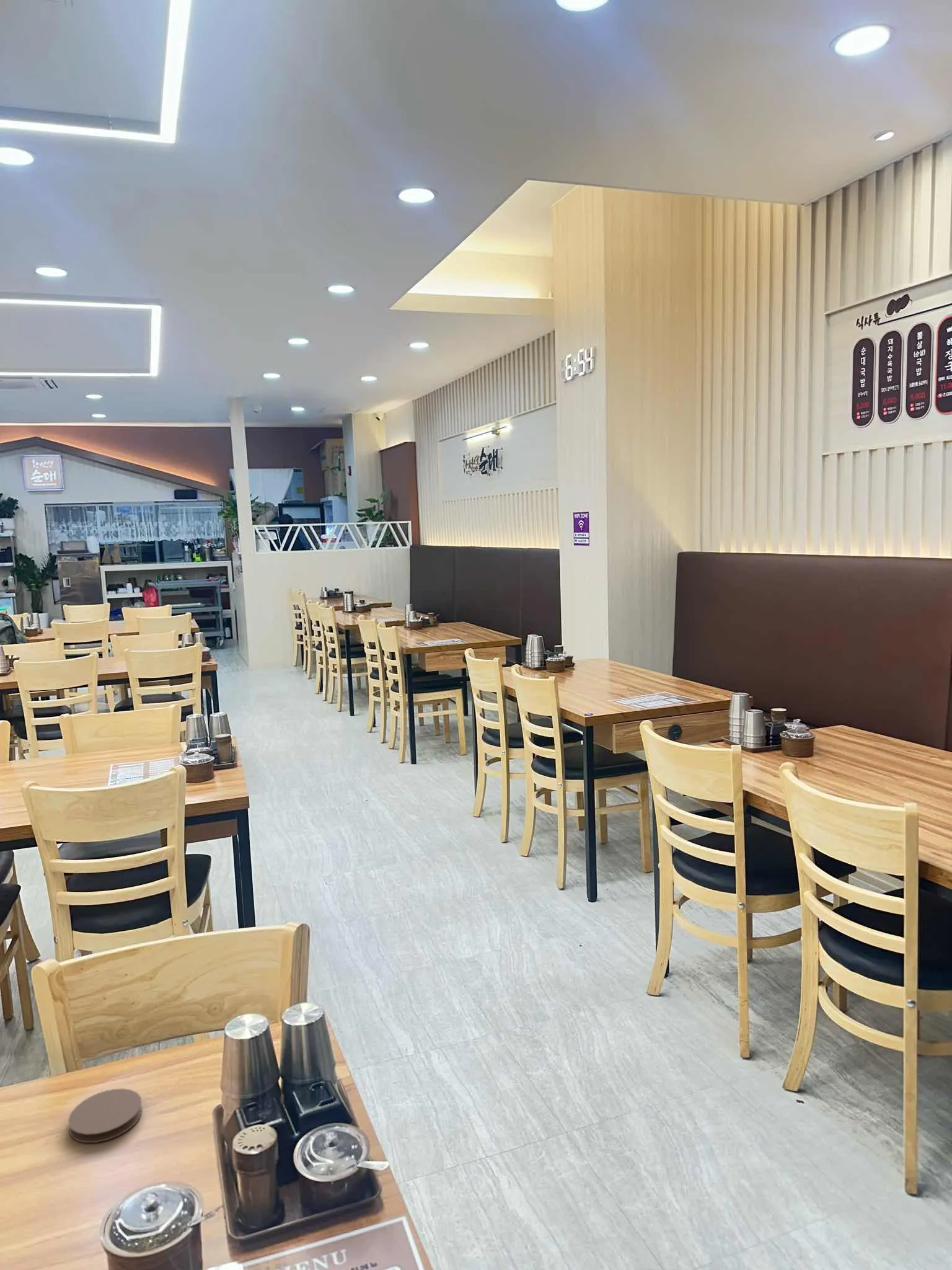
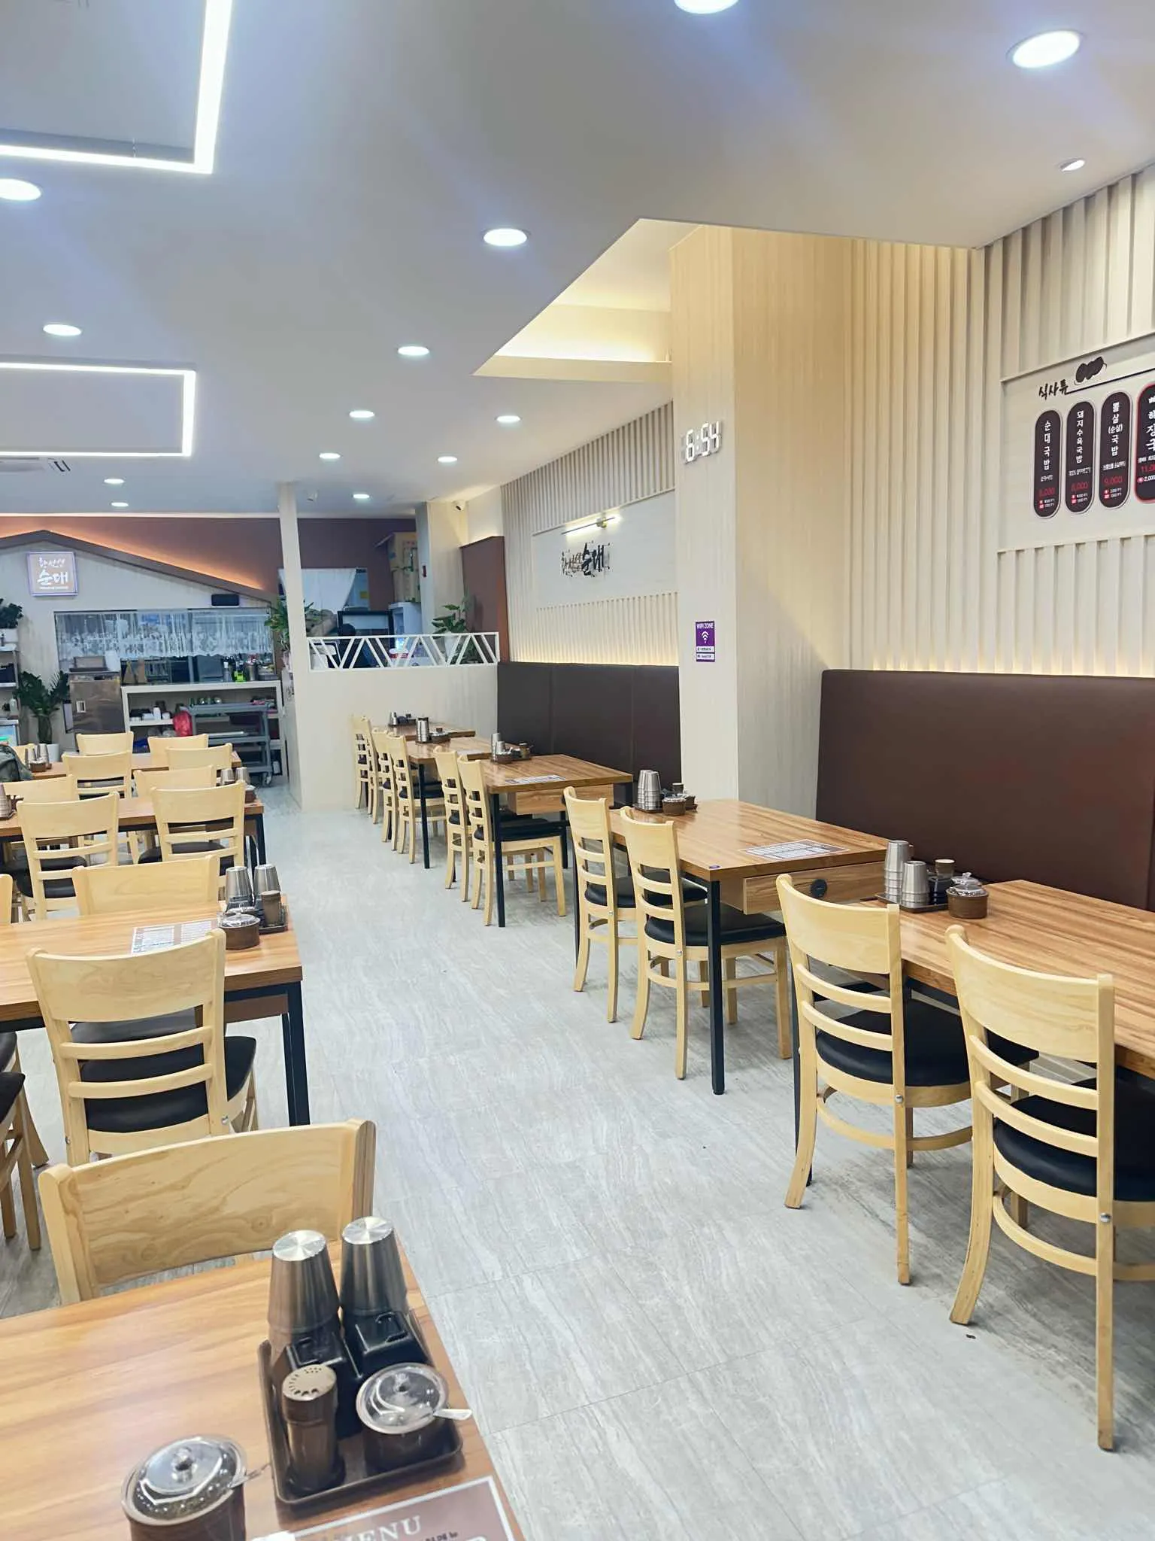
- coaster [68,1088,143,1143]
